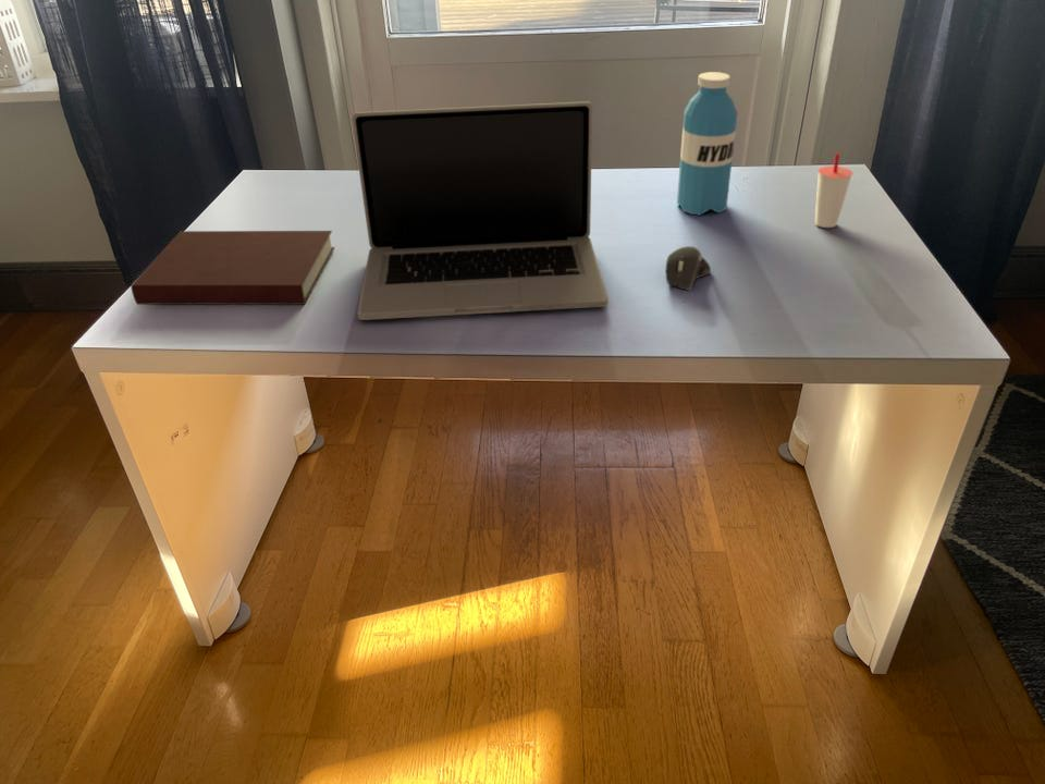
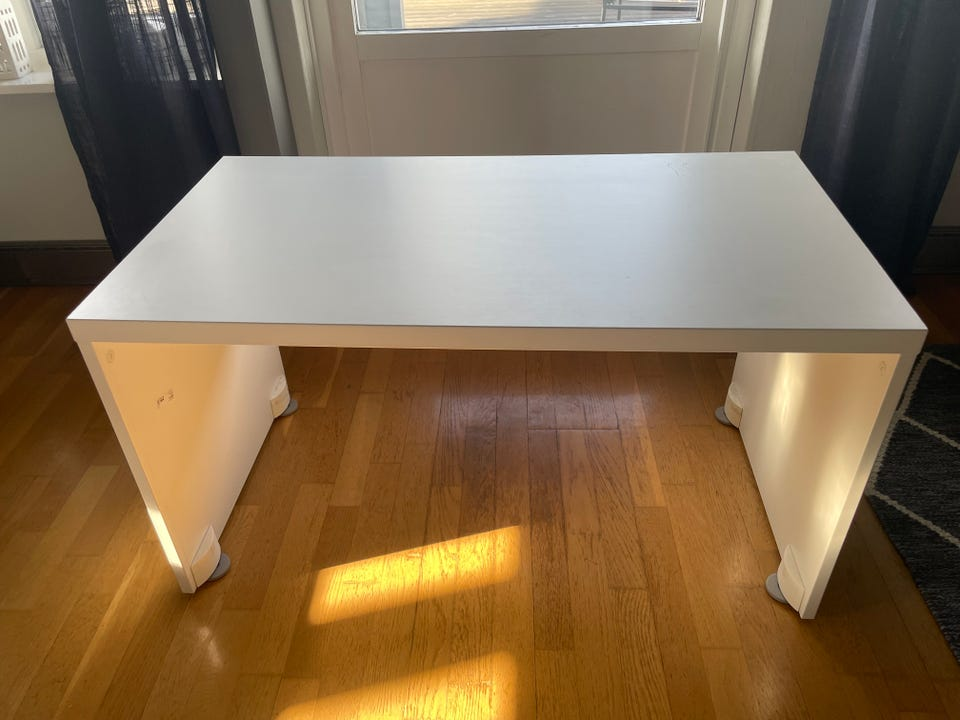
- laptop [351,100,610,321]
- notebook [130,230,336,306]
- water bottle [676,71,739,216]
- cup [814,152,855,229]
- computer mouse [665,245,712,291]
